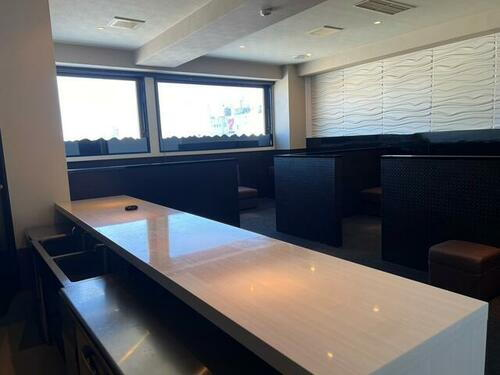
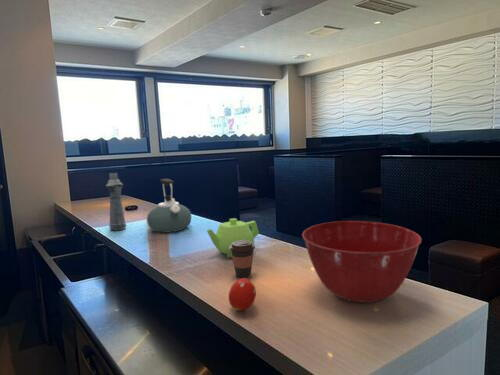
+ mixing bowl [301,220,423,304]
+ bottle [105,172,127,232]
+ kettle [146,178,192,233]
+ fruit [228,275,257,312]
+ teapot [206,217,260,259]
+ coffee cup [229,240,256,279]
